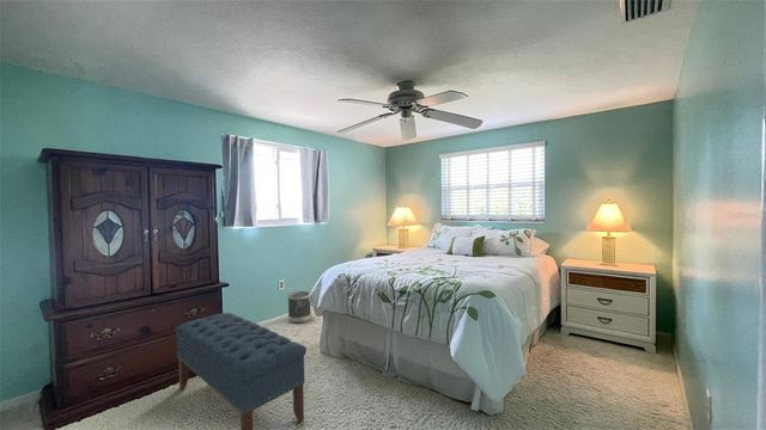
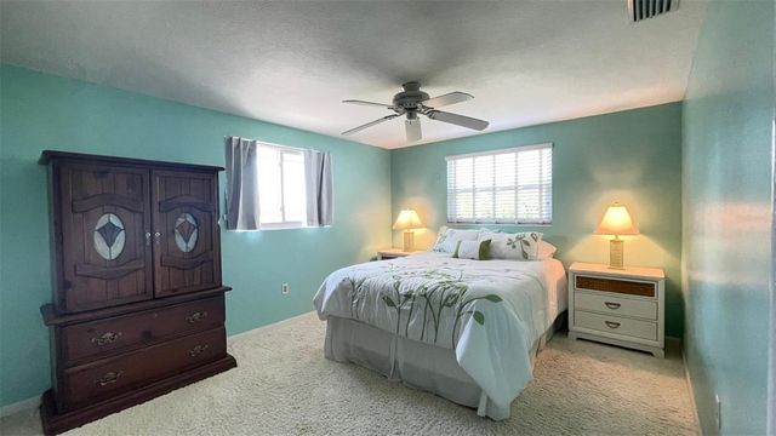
- bench [174,312,308,430]
- wastebasket [287,290,312,324]
